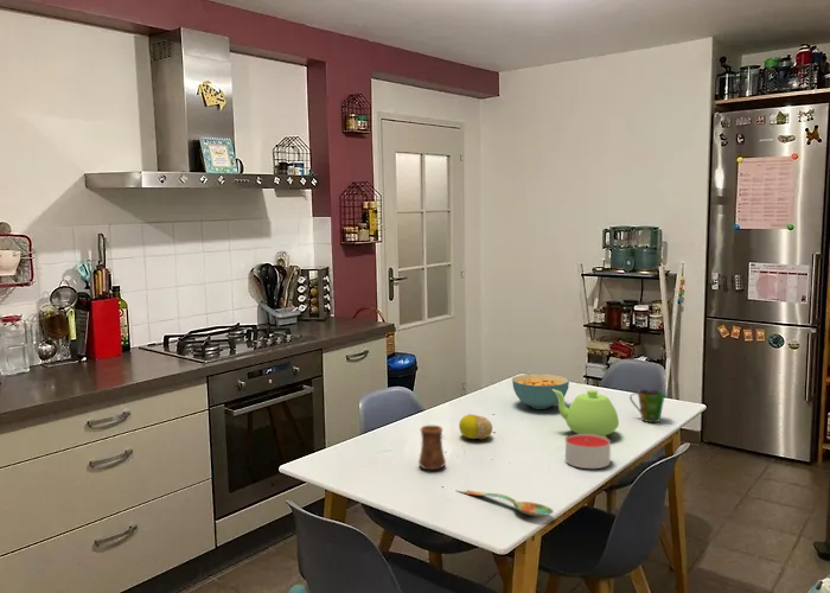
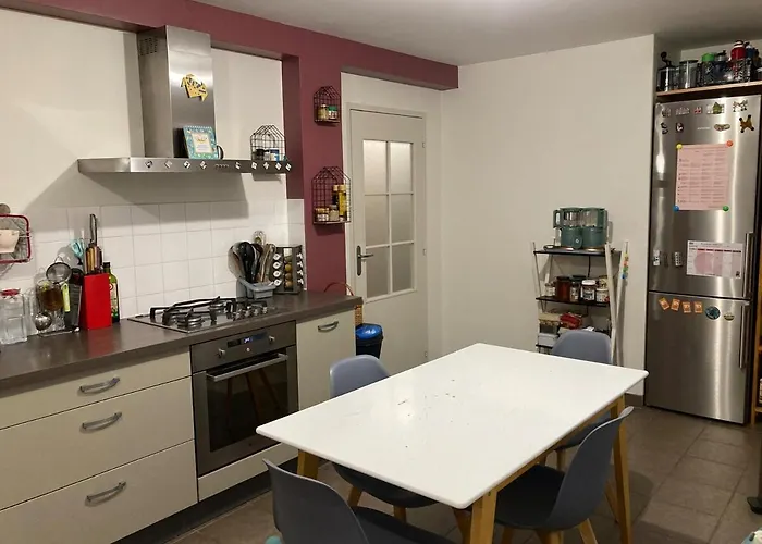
- cup [628,389,666,423]
- spoon [456,489,555,517]
- cup [417,425,447,472]
- teapot [553,389,620,439]
- fruit [458,413,493,440]
- cereal bowl [511,372,570,410]
- candle [564,433,612,470]
